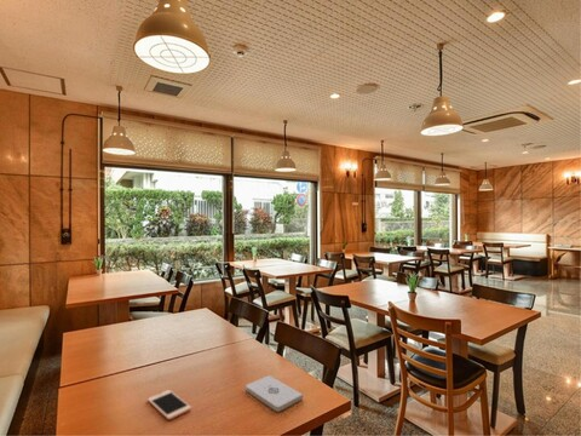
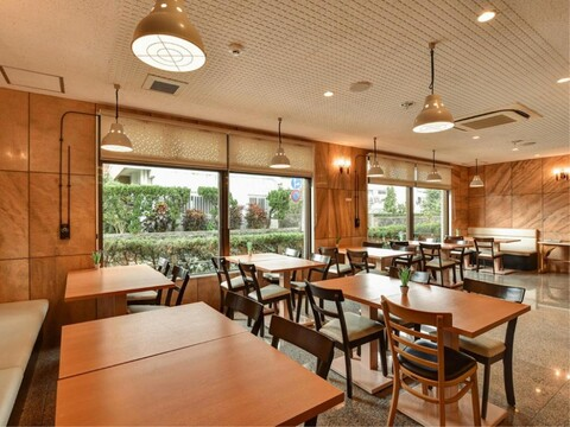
- notepad [245,374,304,413]
- cell phone [146,389,192,421]
